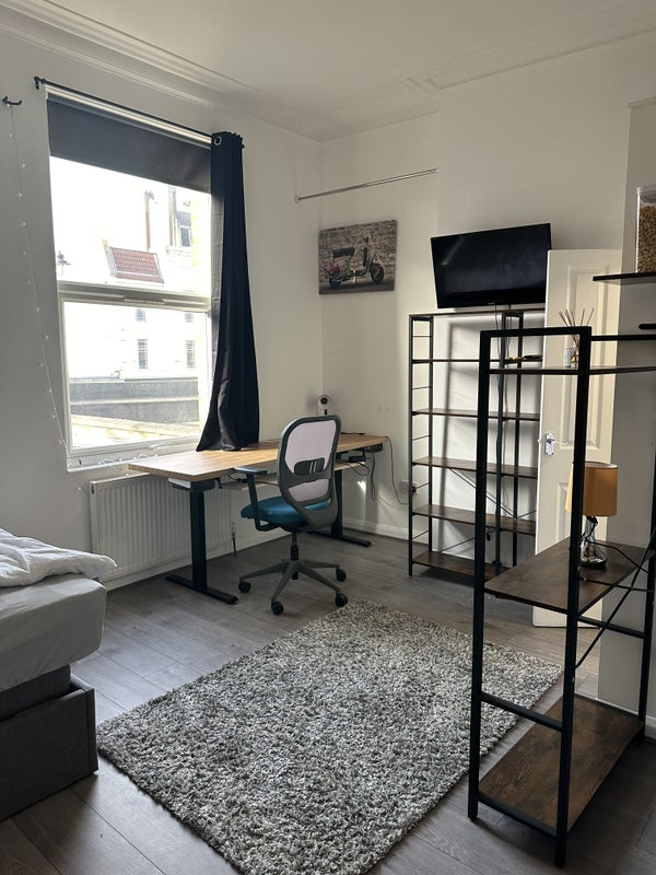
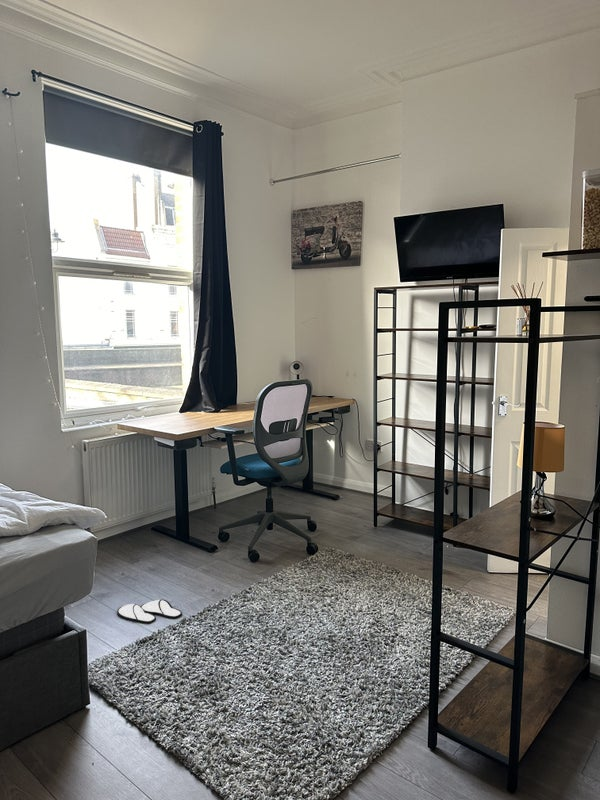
+ slippers [116,598,183,624]
